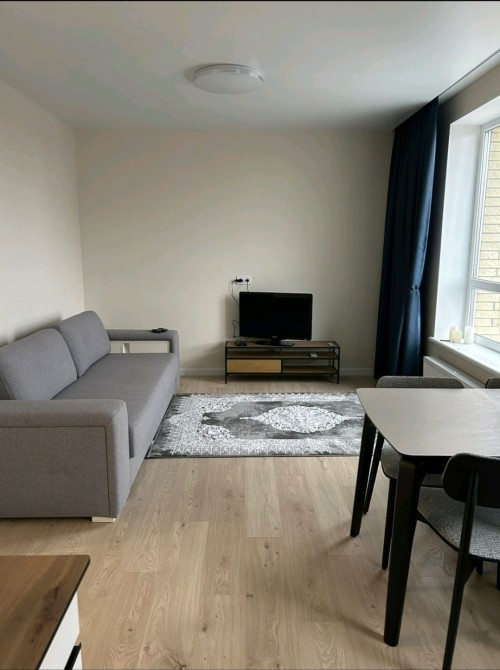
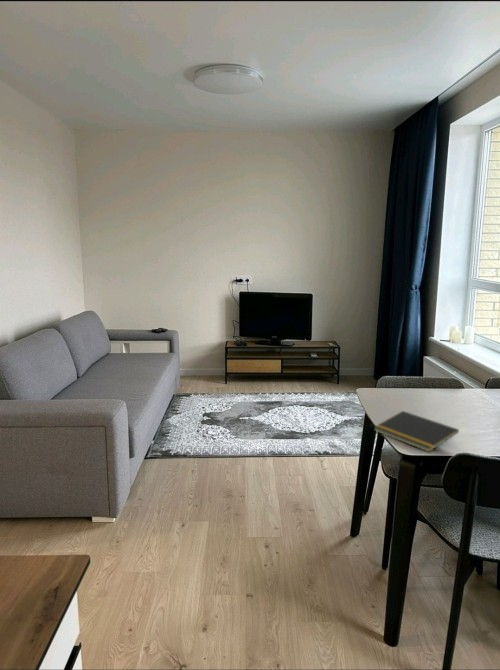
+ notepad [373,410,460,453]
